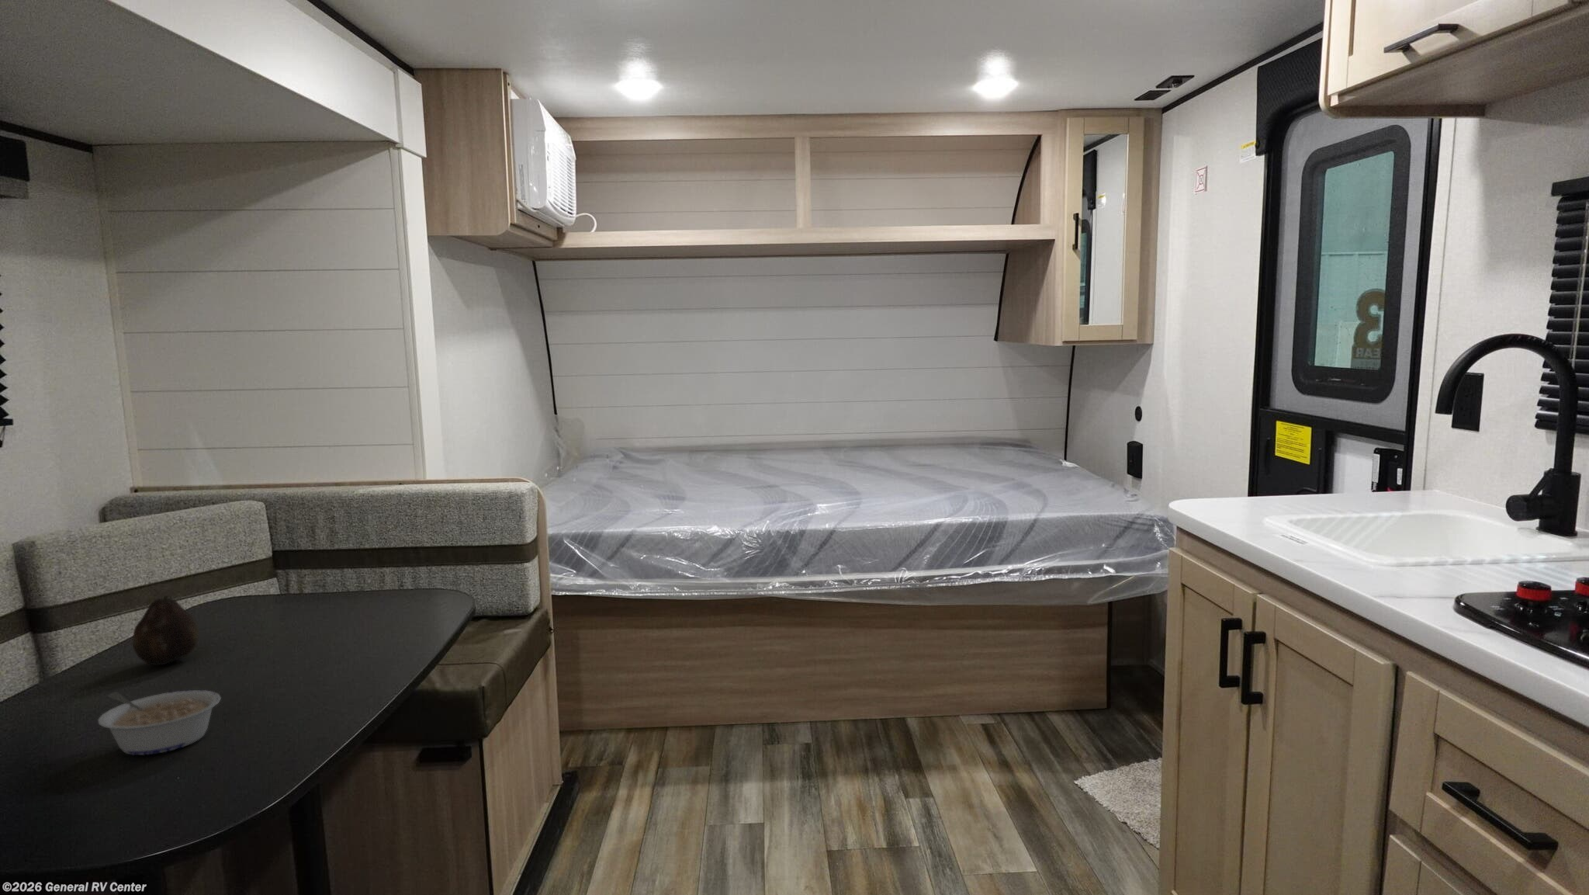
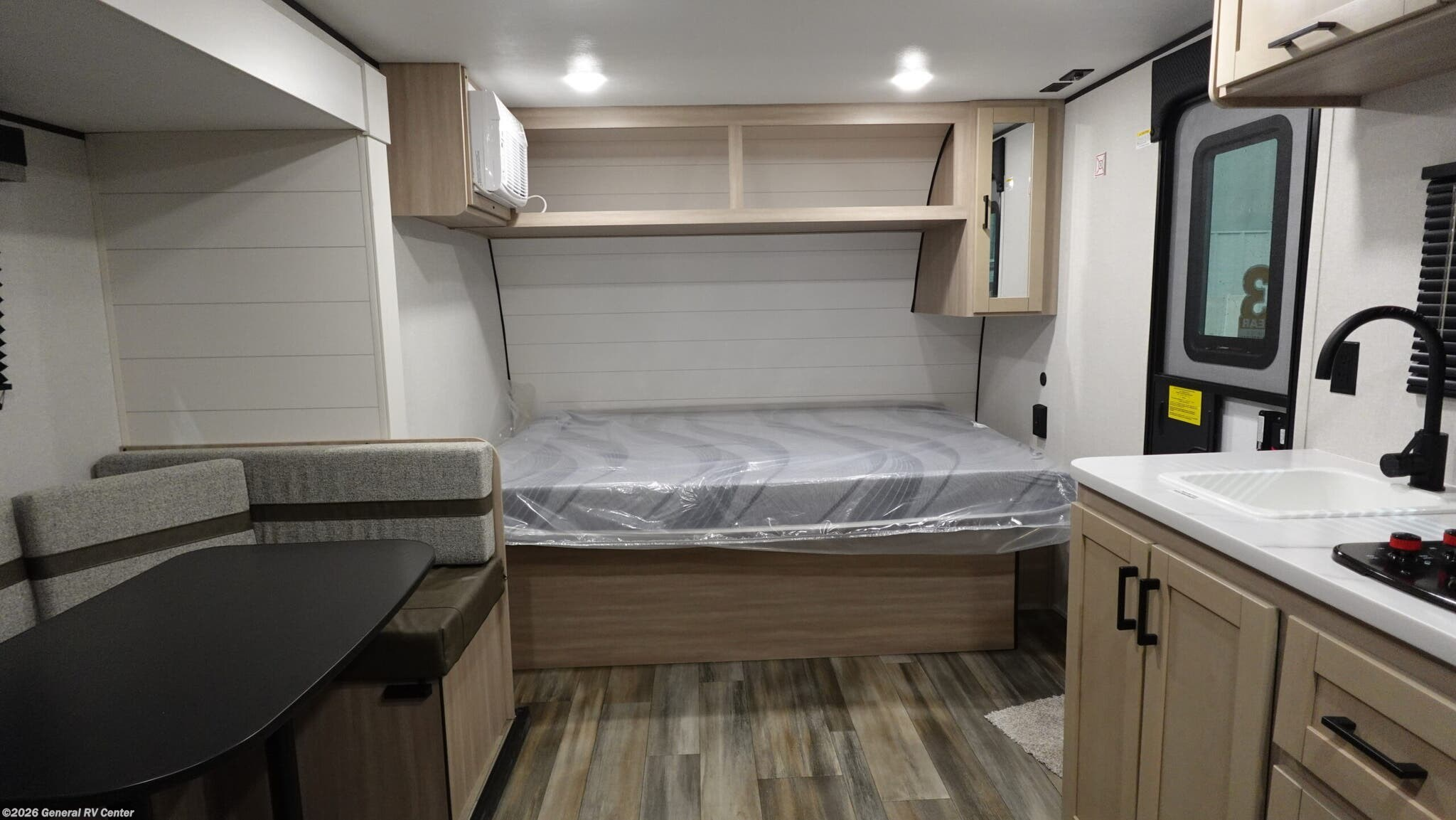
- fruit [132,595,200,666]
- legume [97,690,222,756]
